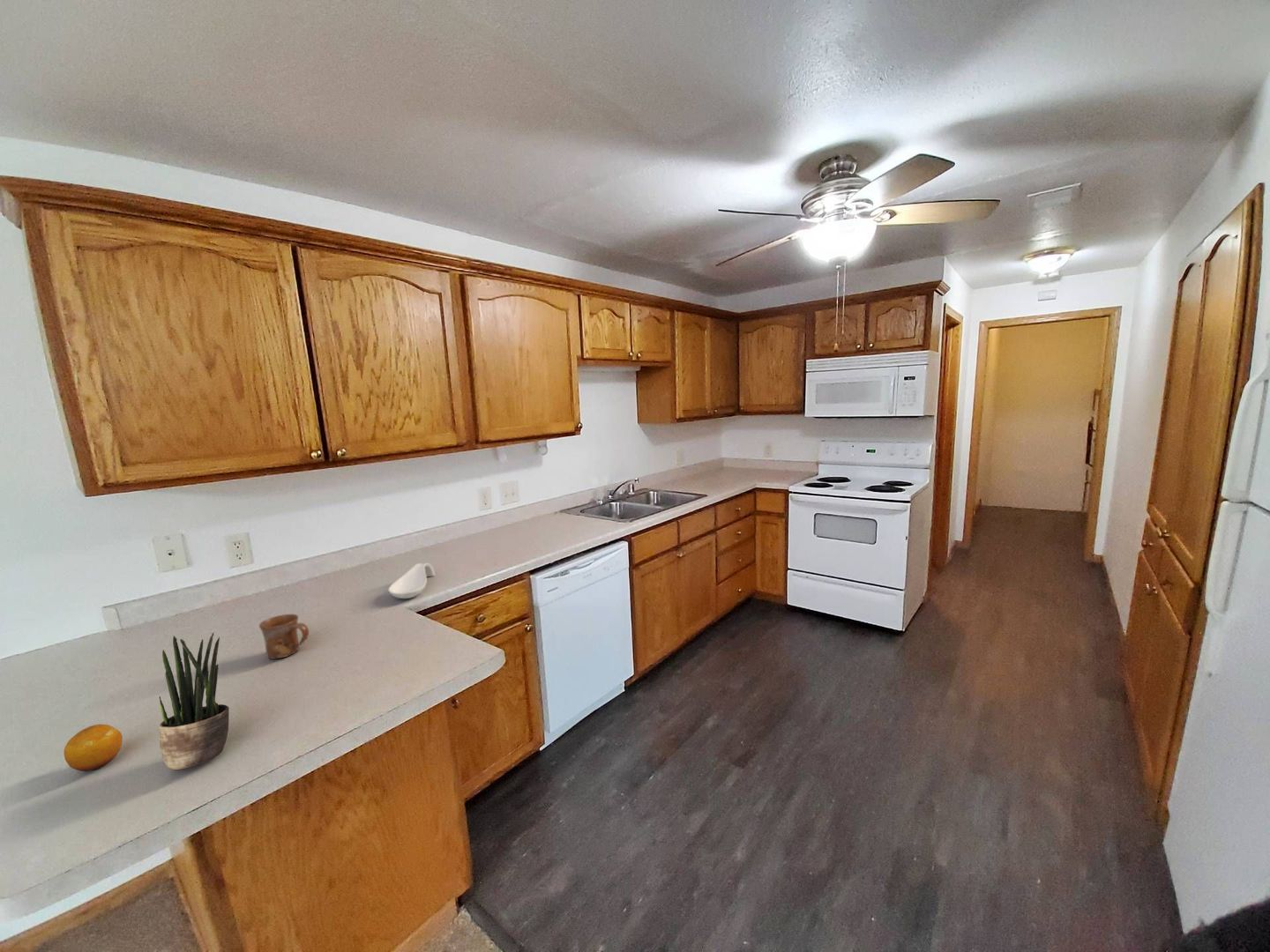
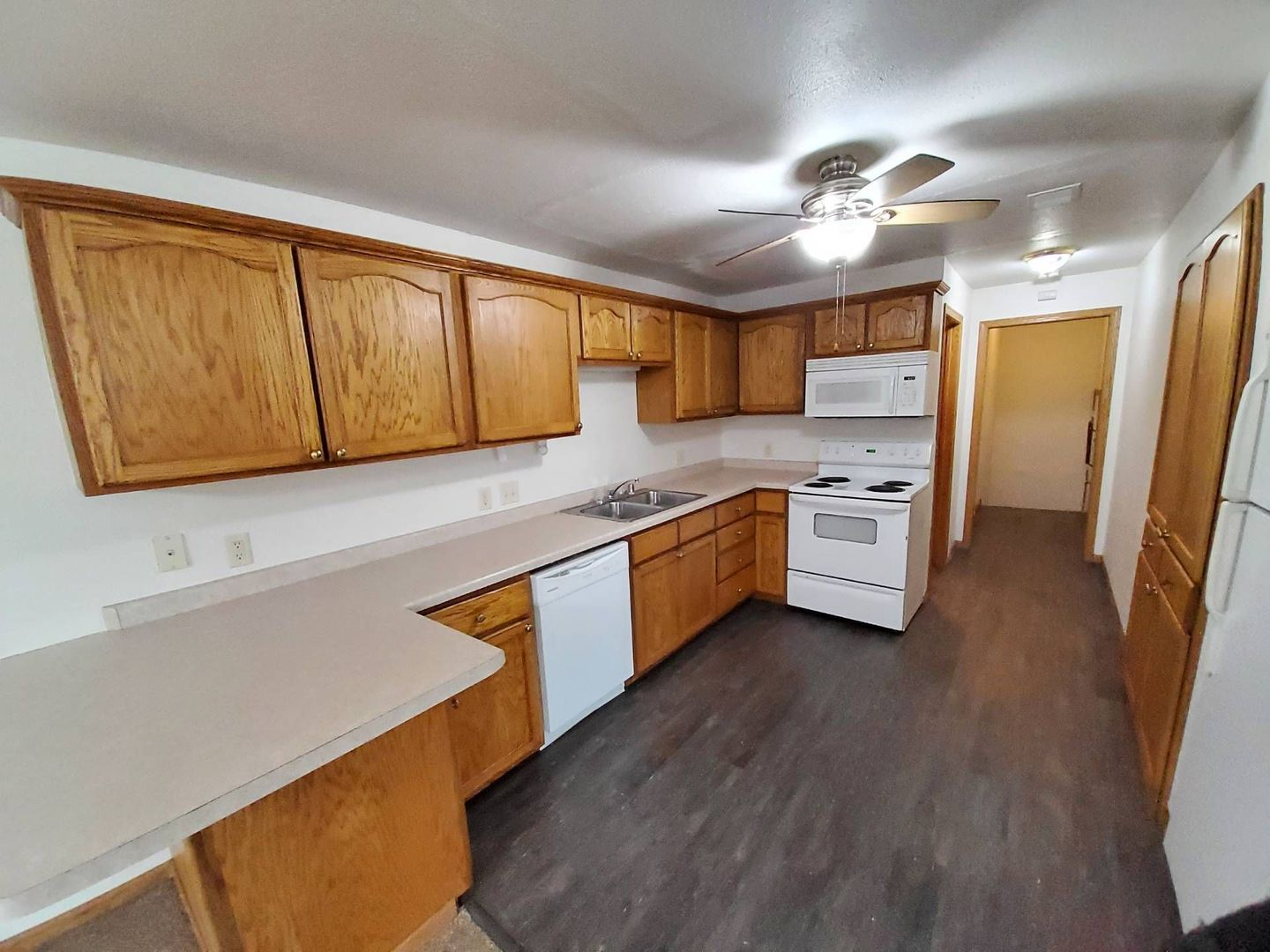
- fruit [64,724,123,772]
- spoon rest [387,562,436,599]
- mug [258,614,310,660]
- potted plant [158,632,230,770]
